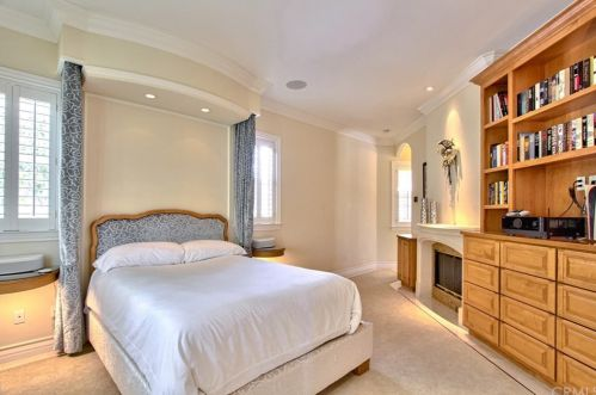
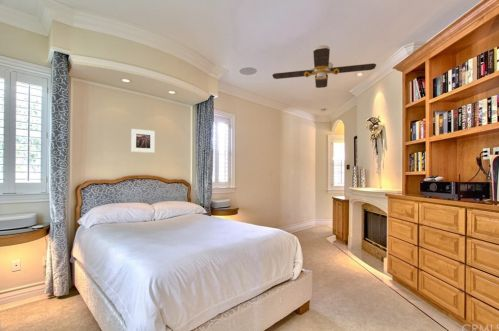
+ ceiling fan [271,44,377,89]
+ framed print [130,128,156,154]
